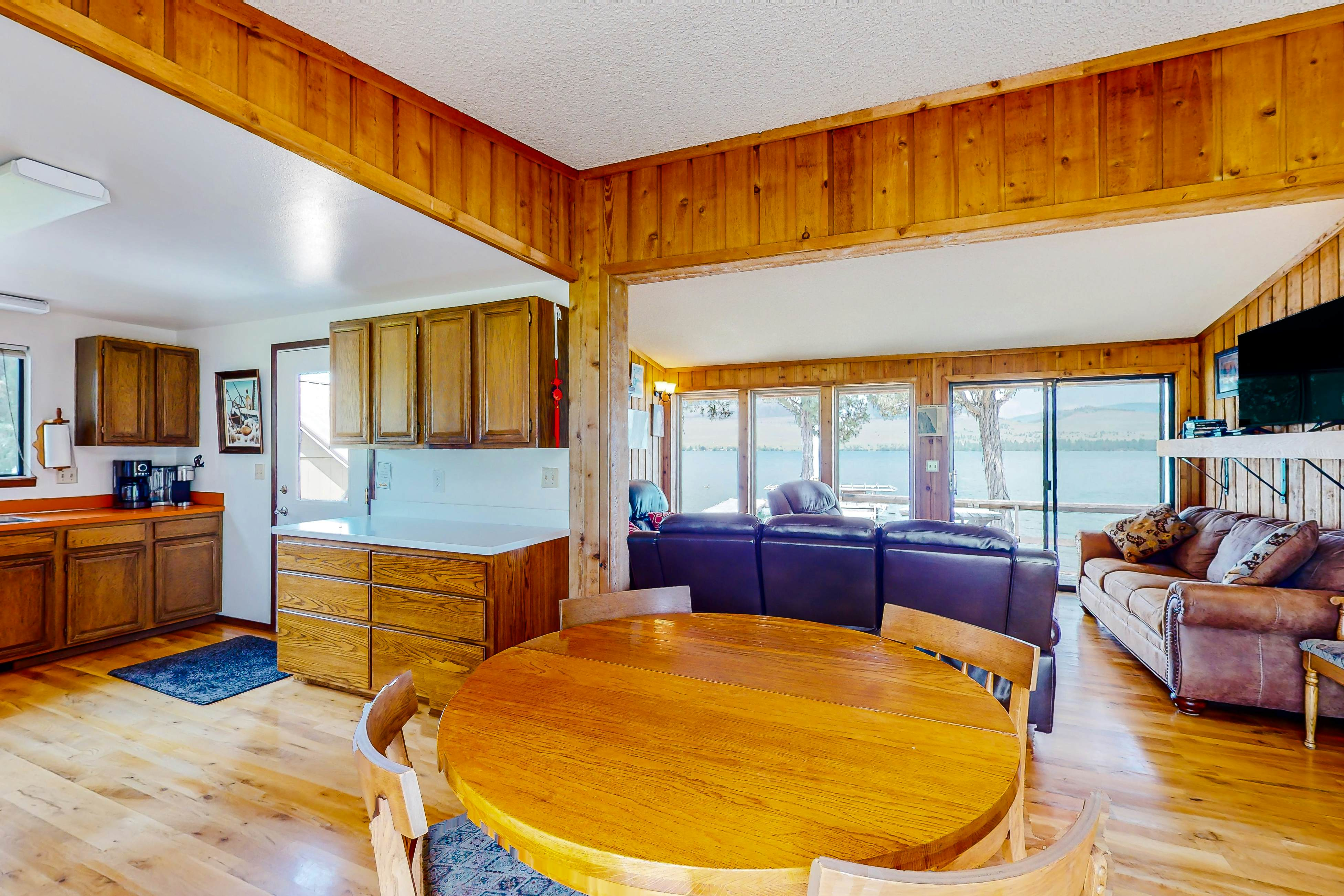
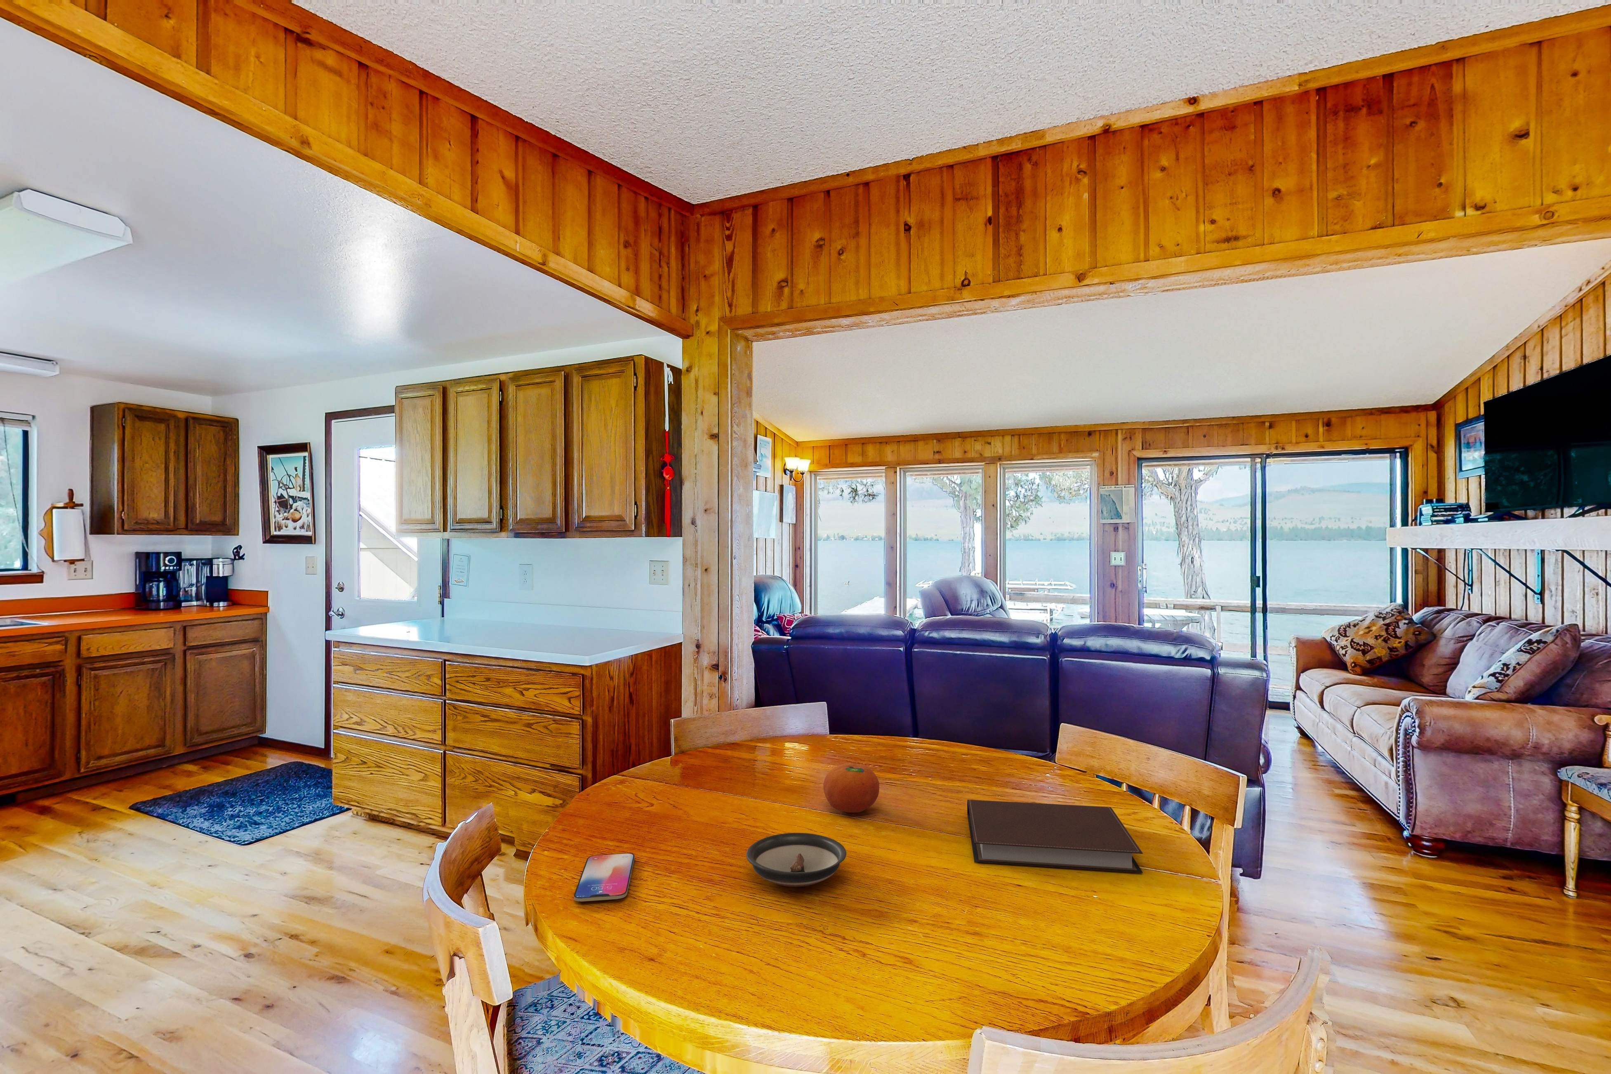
+ notebook [967,800,1144,874]
+ fruit [822,764,880,813]
+ smartphone [574,852,635,903]
+ saucer [746,832,846,887]
